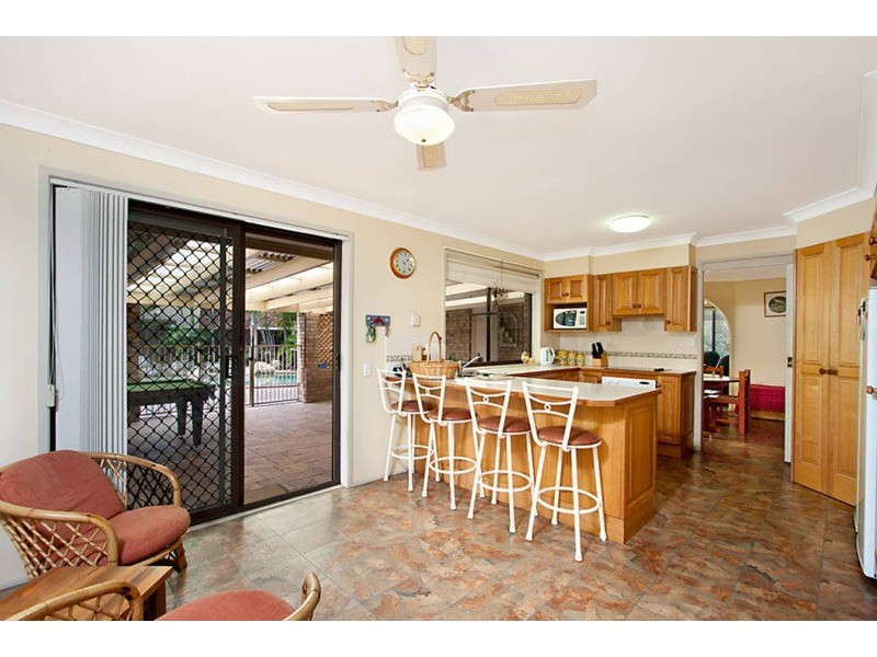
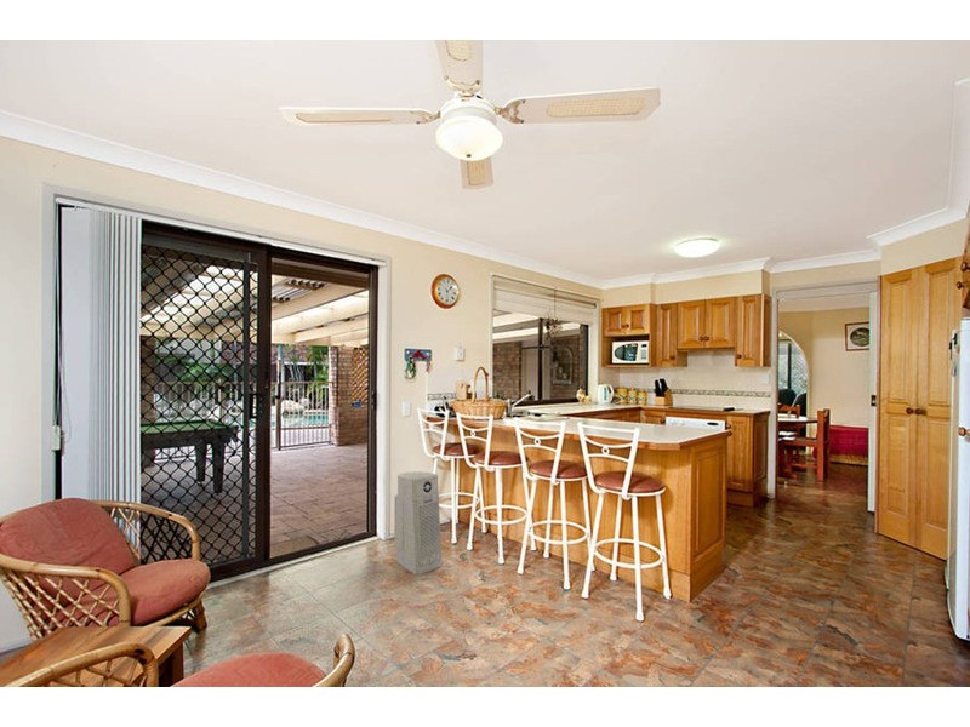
+ air purifier [393,470,443,576]
